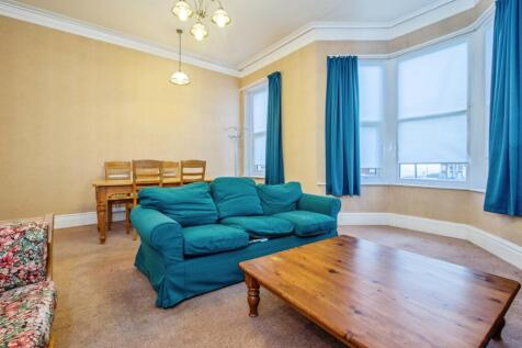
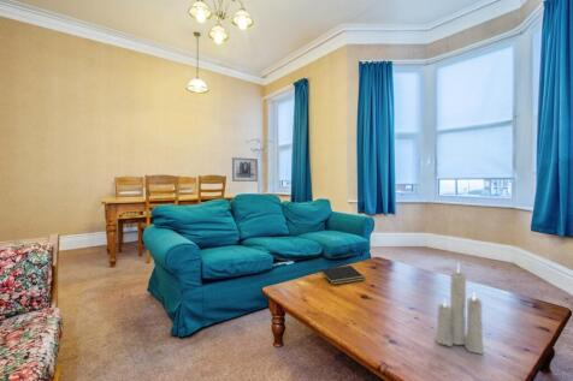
+ candle [435,264,484,356]
+ wall art [231,156,259,183]
+ notepad [319,264,366,286]
